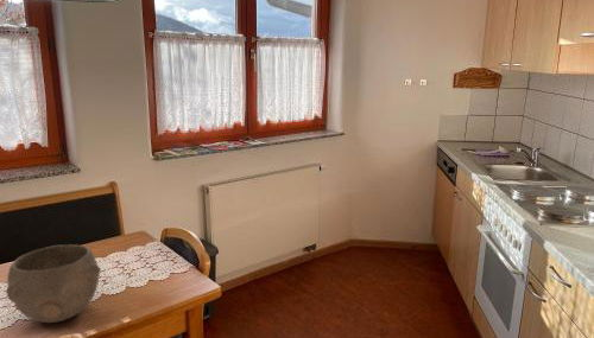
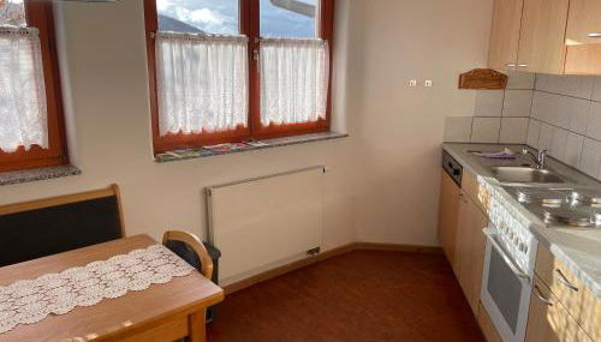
- bowl [5,243,102,324]
